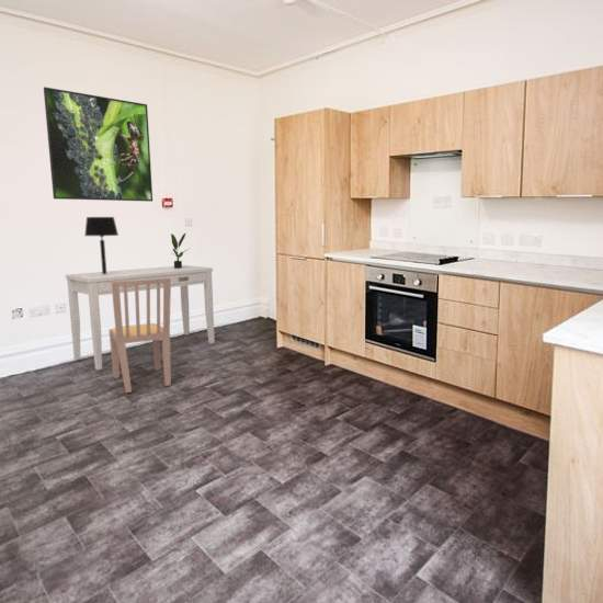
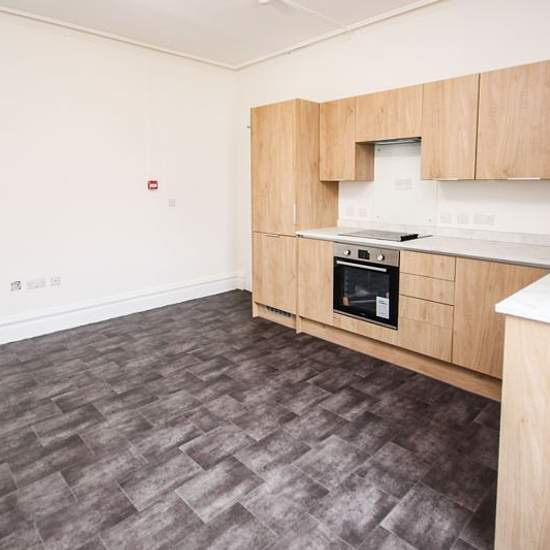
- dining chair [107,277,172,394]
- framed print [43,86,153,203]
- desk [65,264,216,371]
- table lamp [83,216,120,274]
- potted plant [170,232,190,269]
